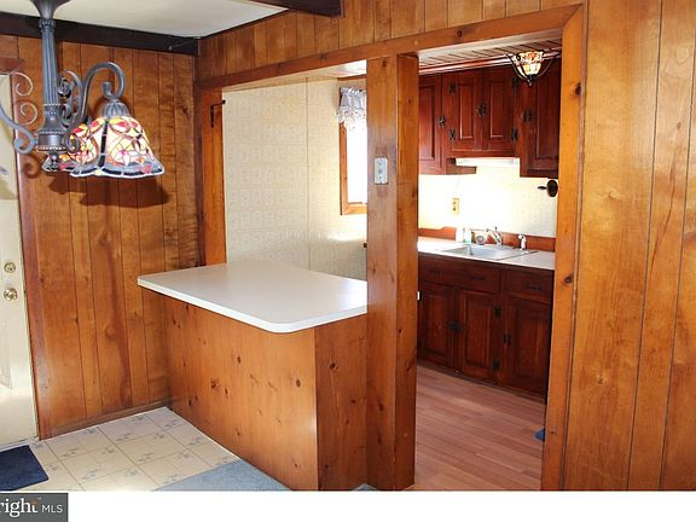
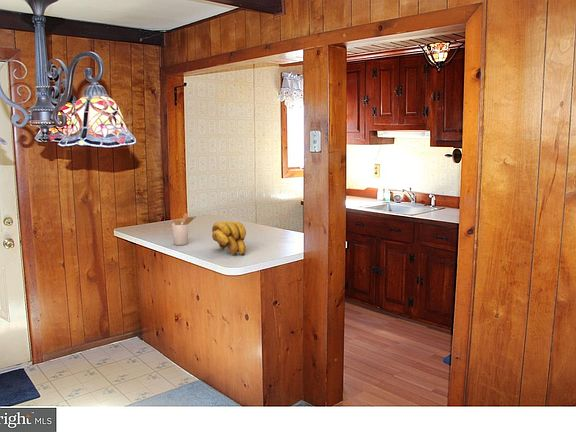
+ utensil holder [171,212,197,246]
+ banana bunch [211,220,247,256]
